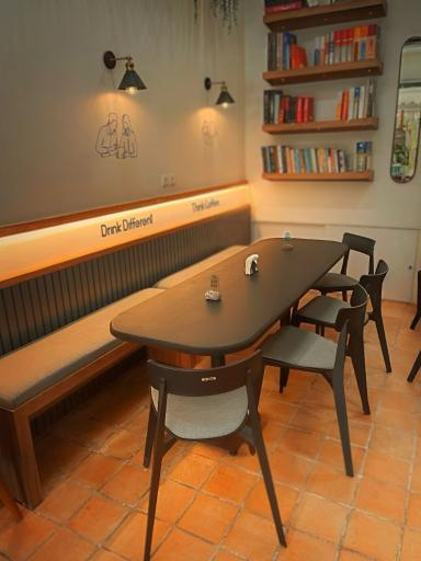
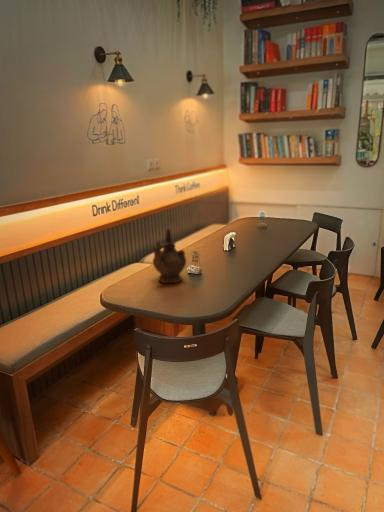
+ ceremonial vessel [152,228,187,284]
